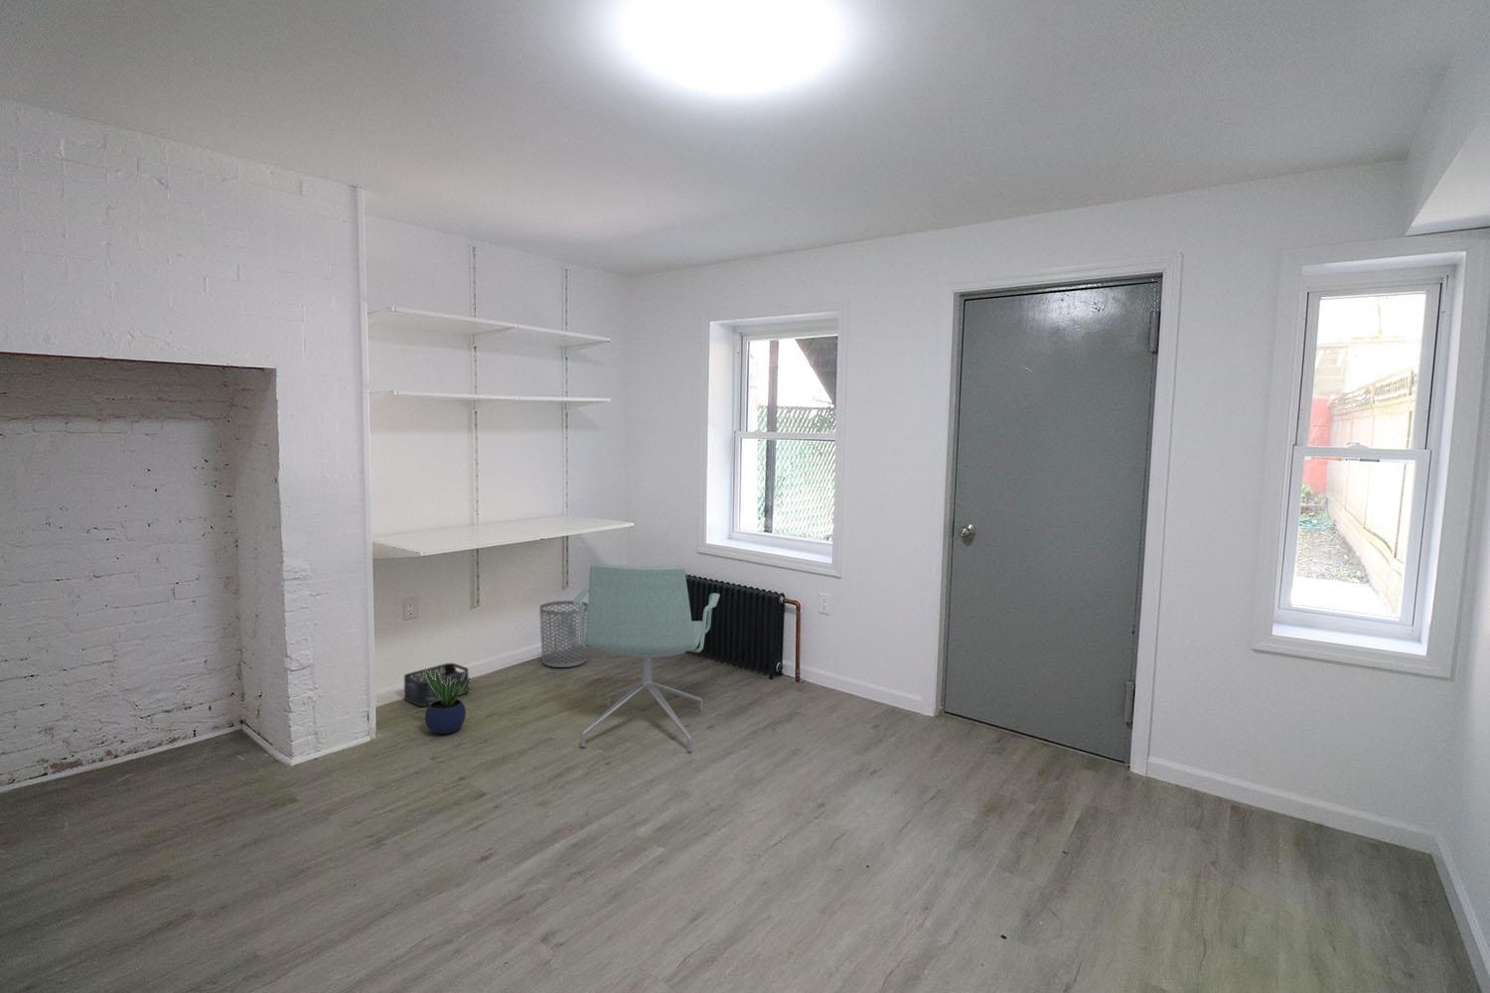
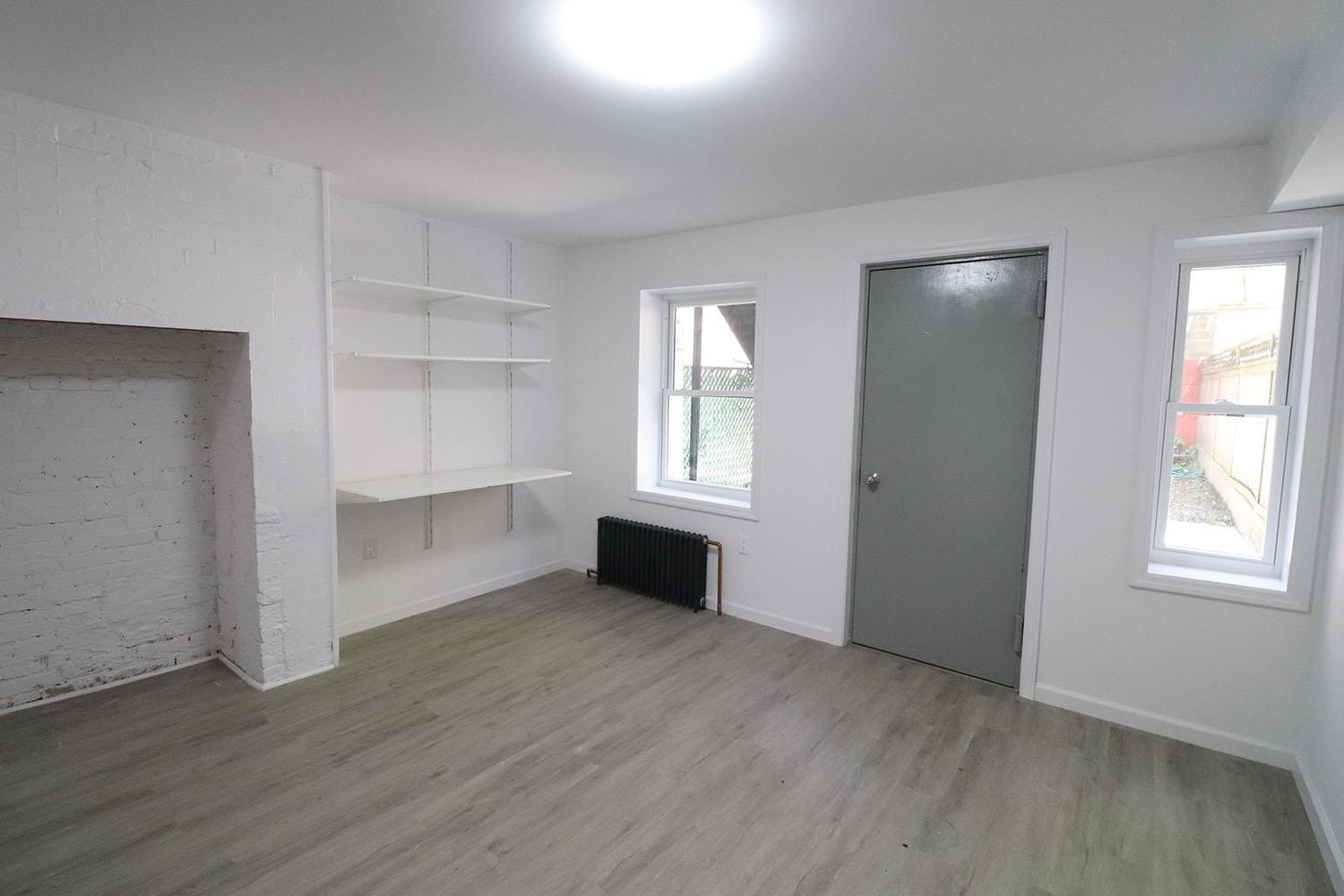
- storage bin [404,663,470,707]
- waste bin [539,600,589,668]
- potted plant [425,668,472,735]
- office chair [572,563,721,753]
